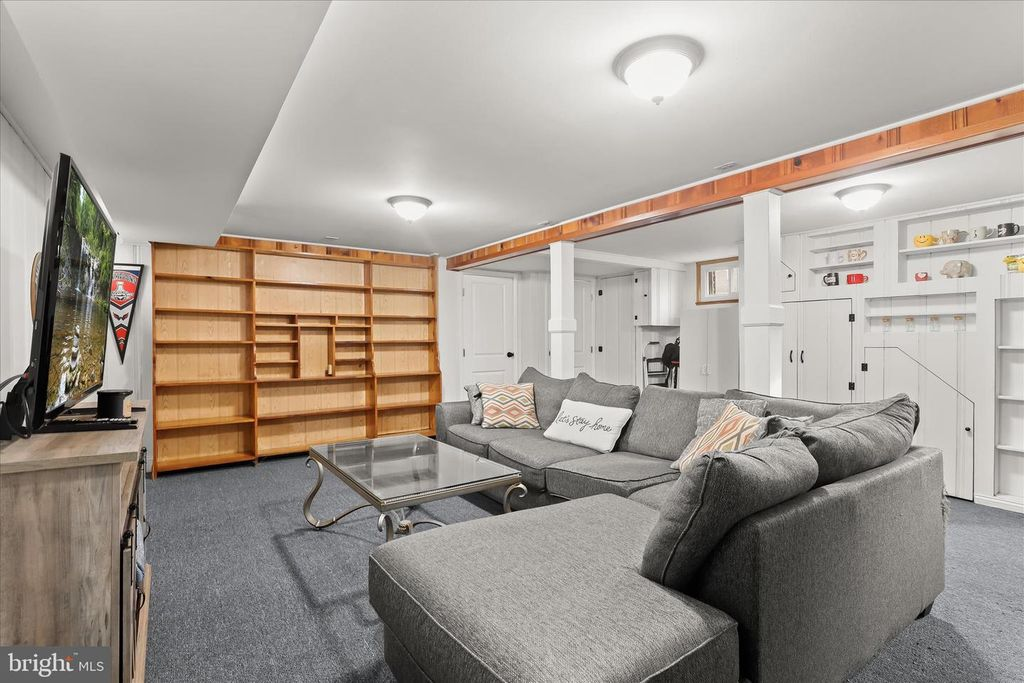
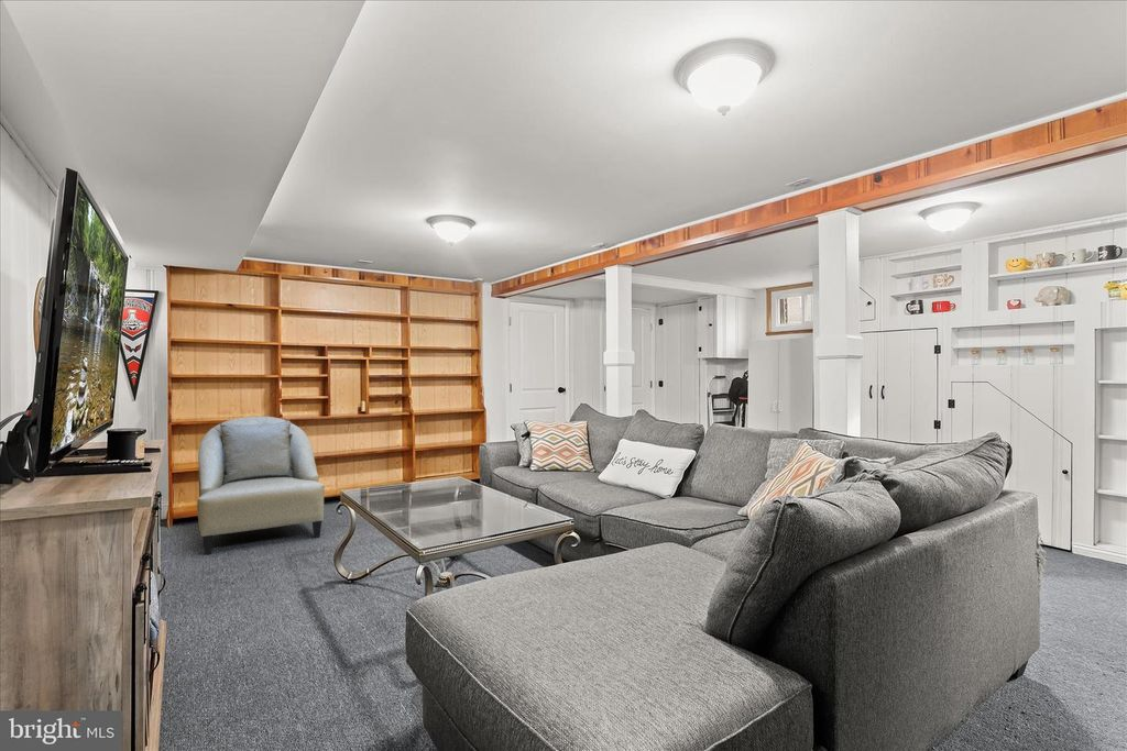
+ armchair [196,416,326,556]
